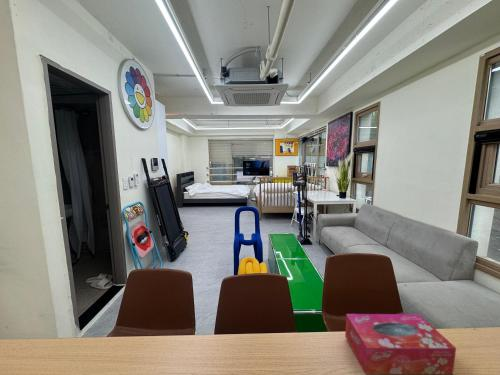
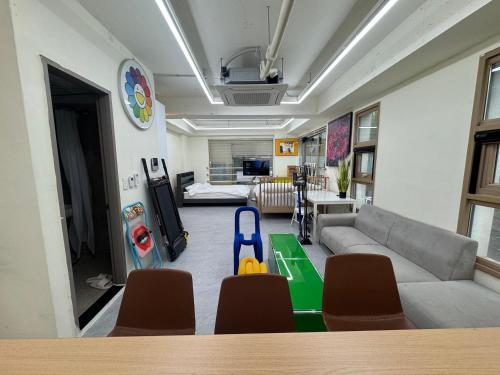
- tissue box [344,313,457,375]
